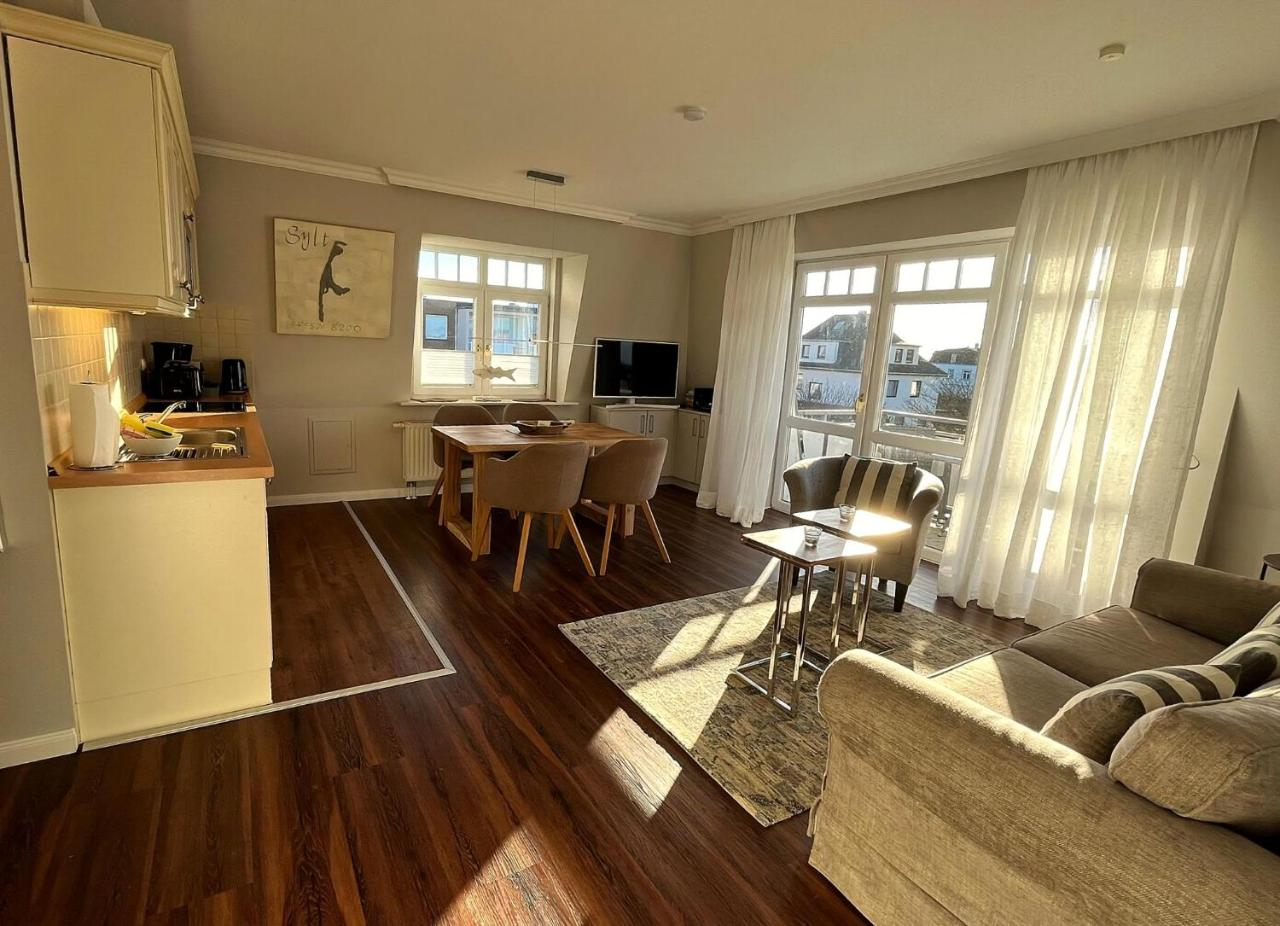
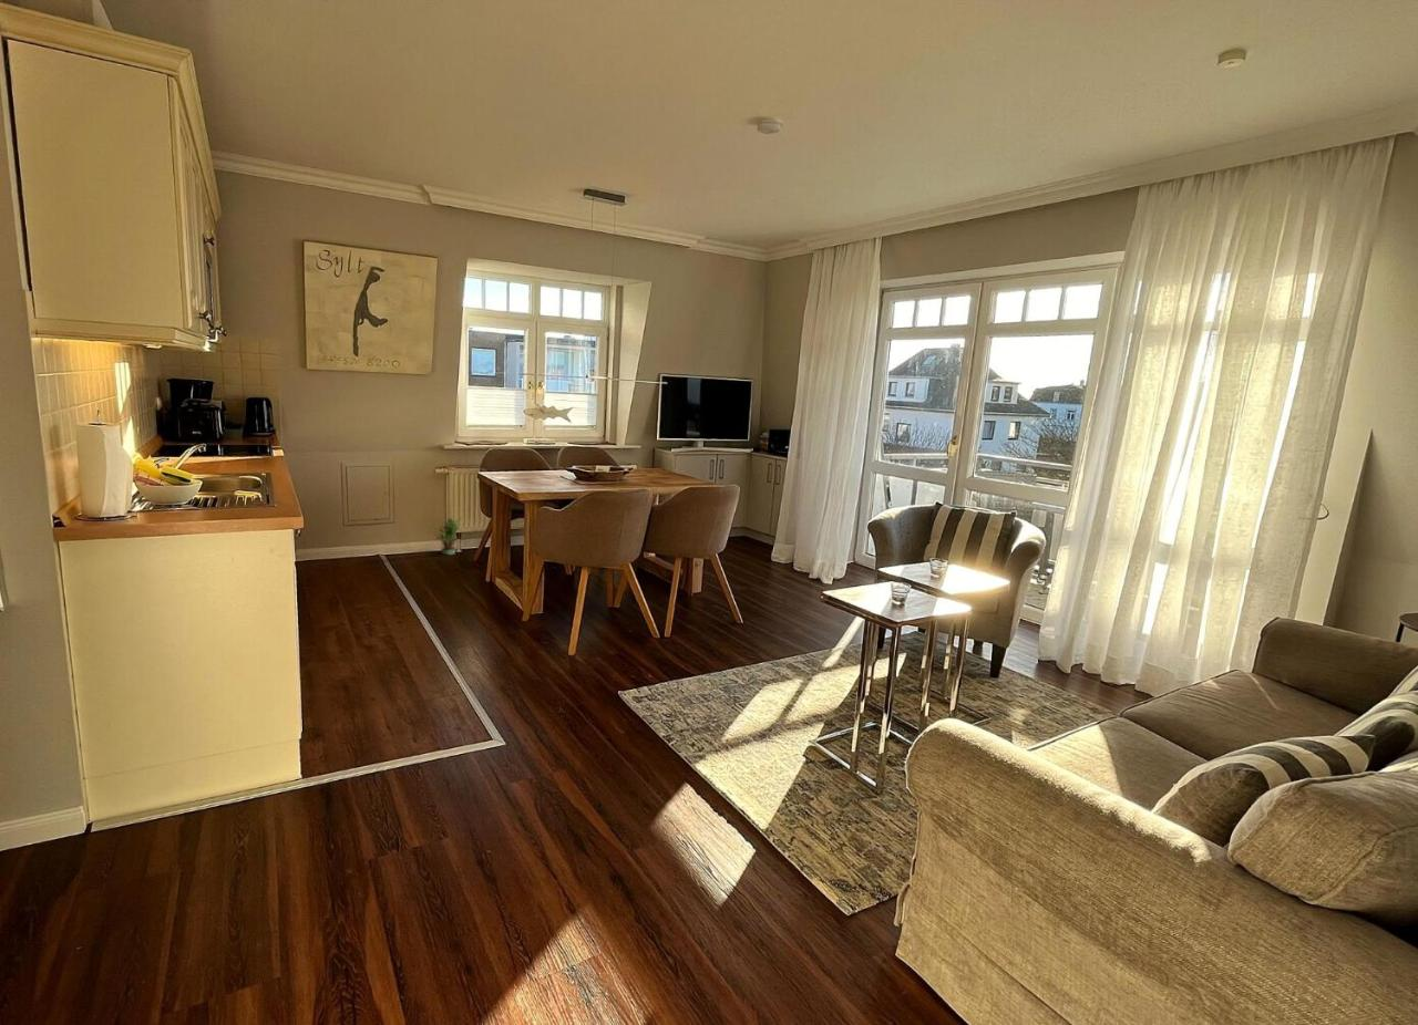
+ potted plant [435,516,462,556]
